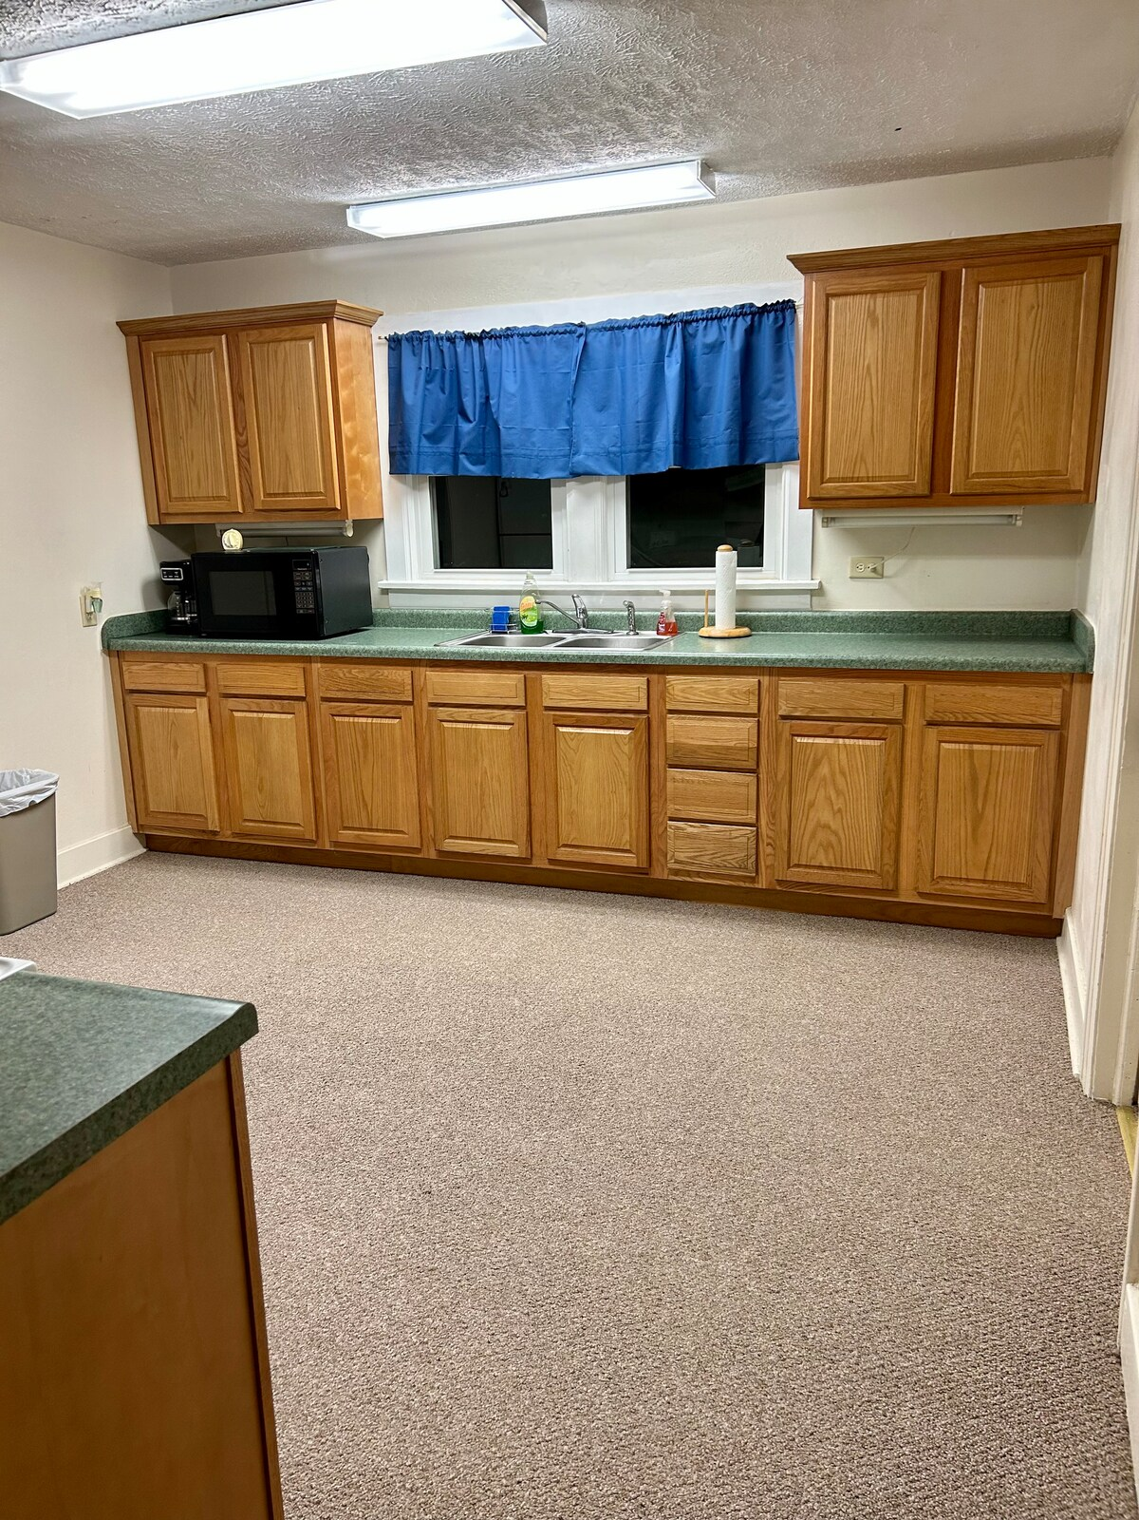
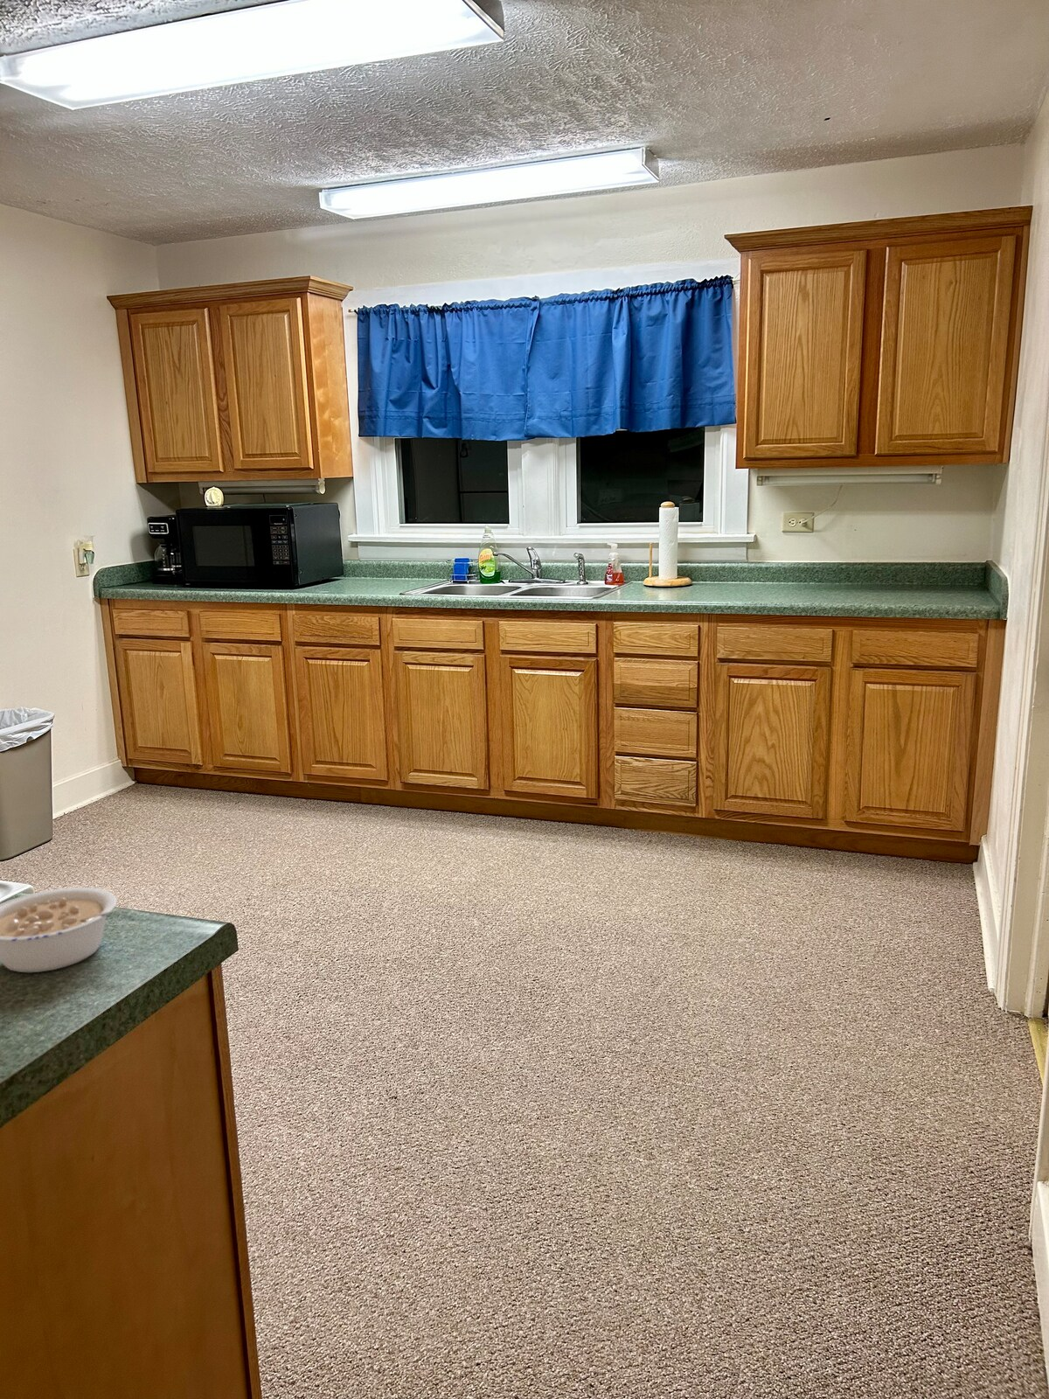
+ legume [0,887,132,973]
